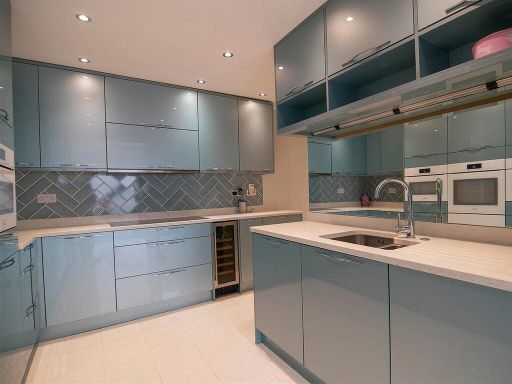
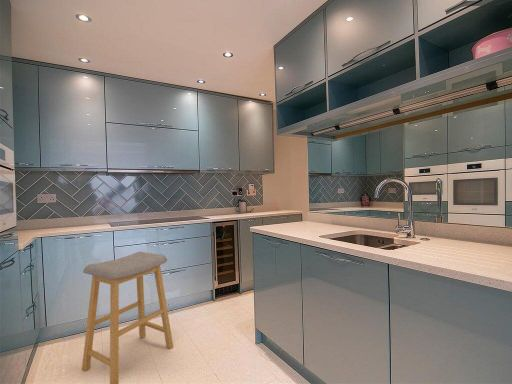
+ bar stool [81,251,174,384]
